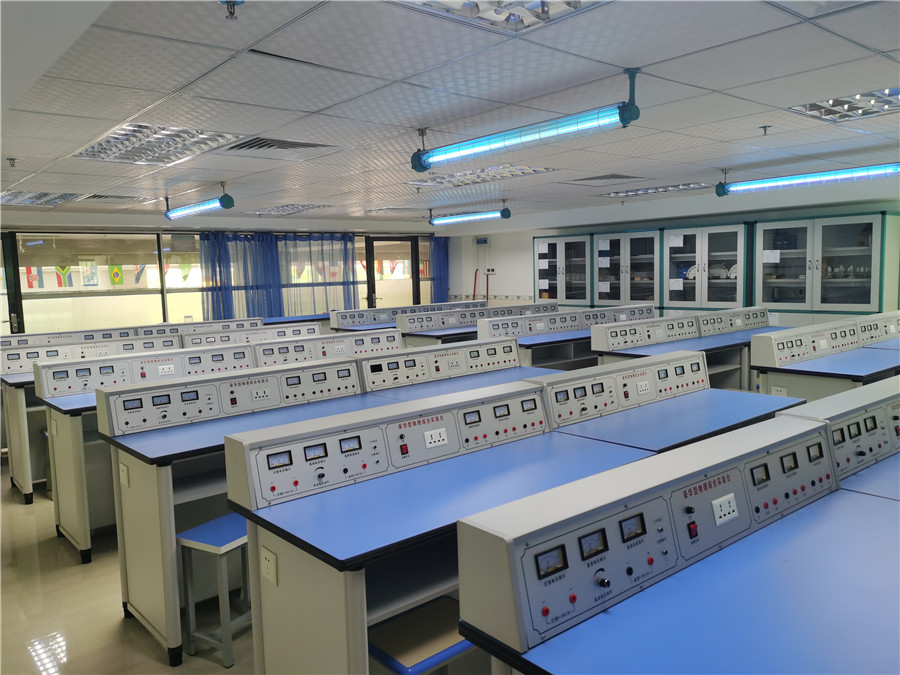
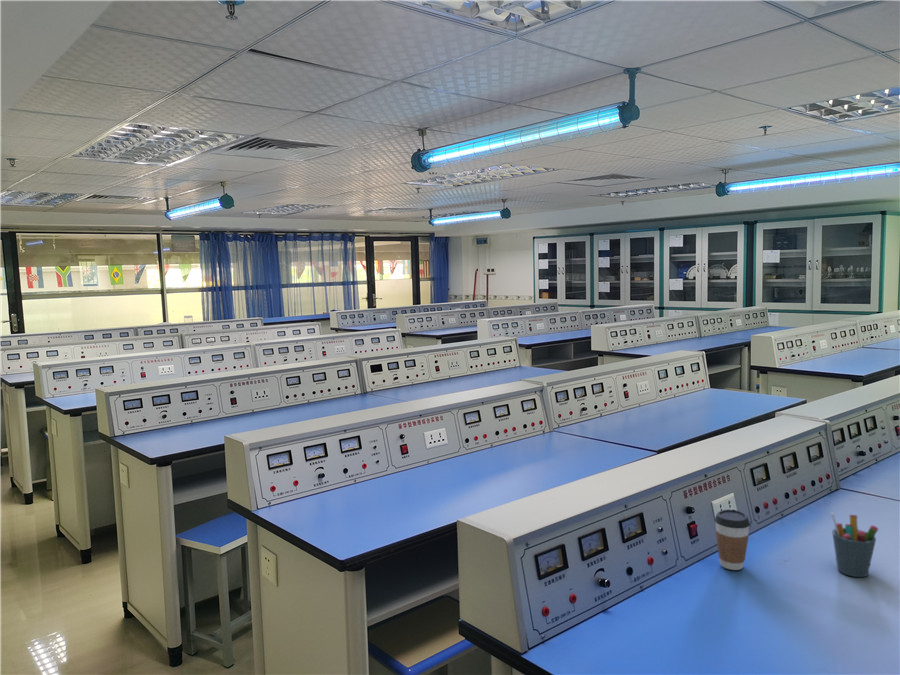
+ pen holder [830,511,879,578]
+ coffee cup [714,508,751,571]
